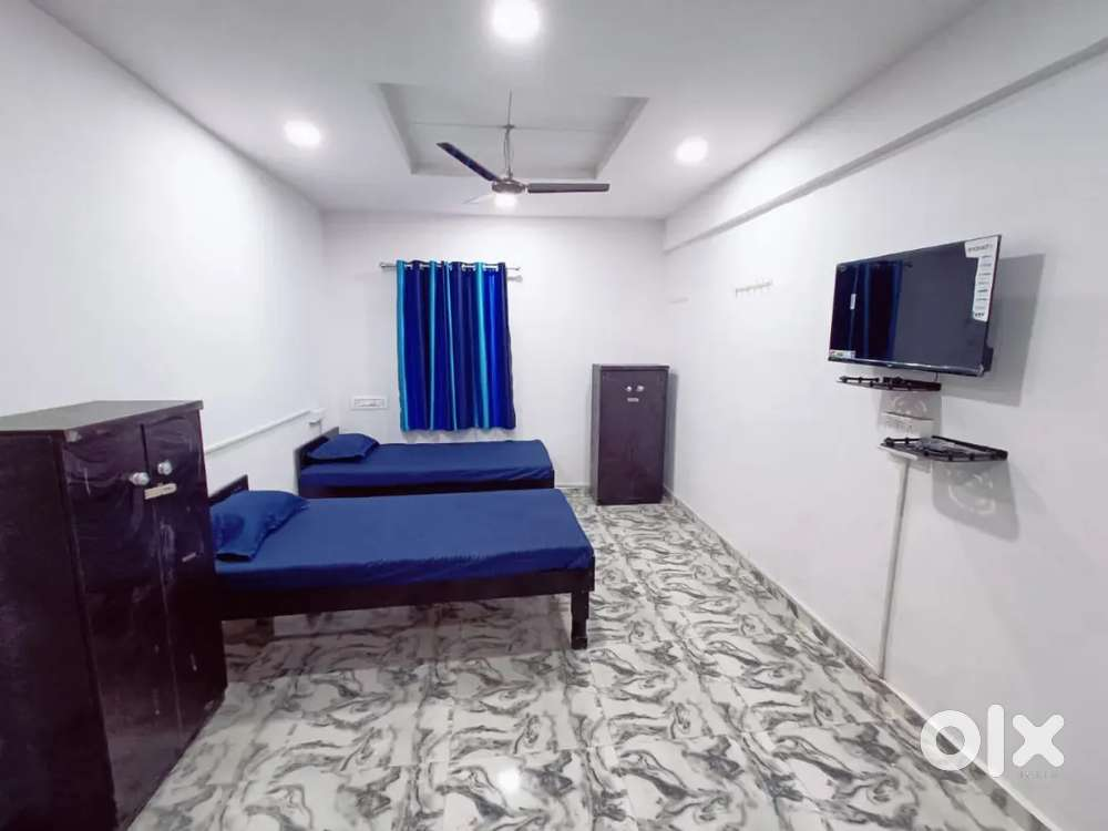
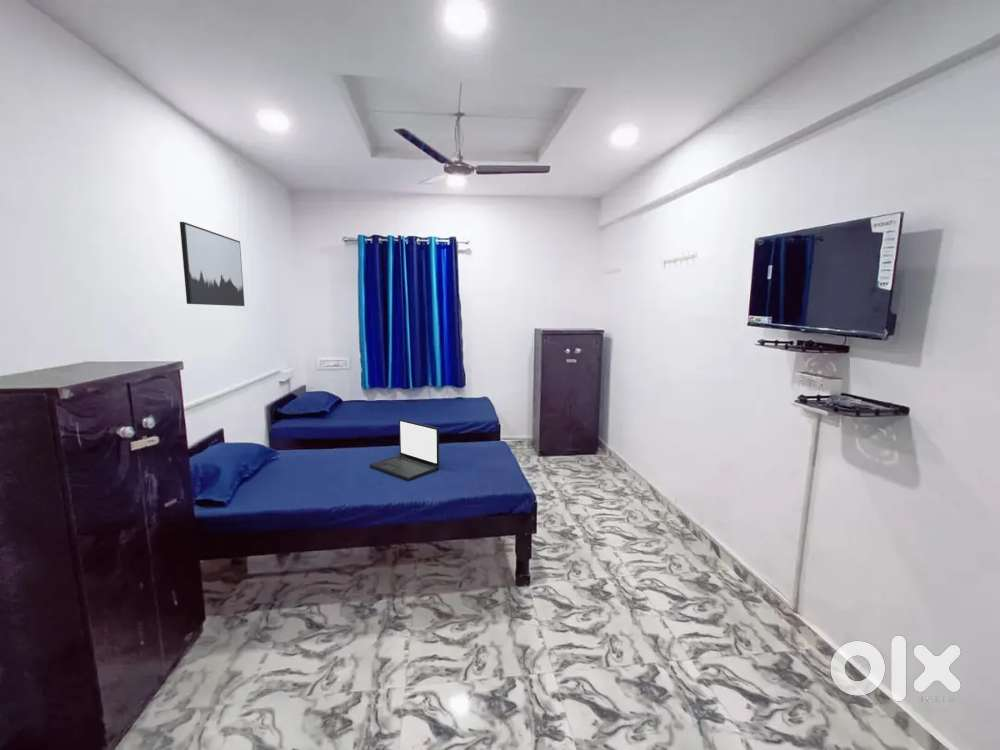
+ laptop [369,418,440,481]
+ wall art [179,221,245,307]
